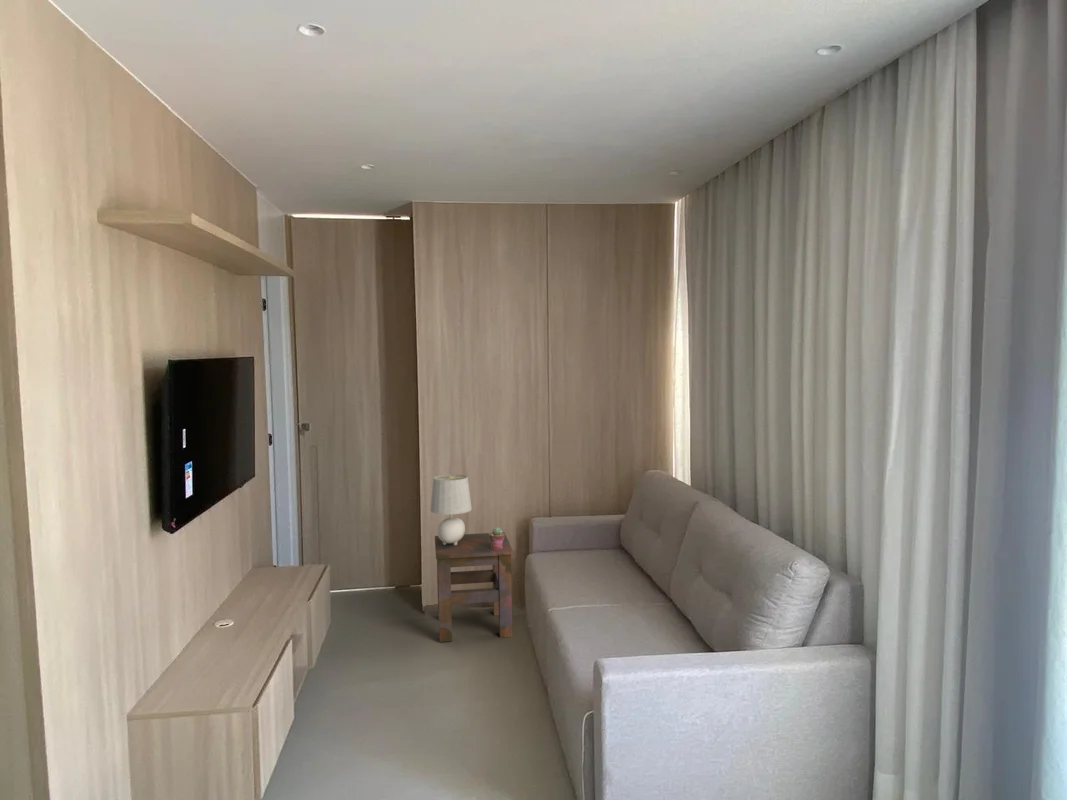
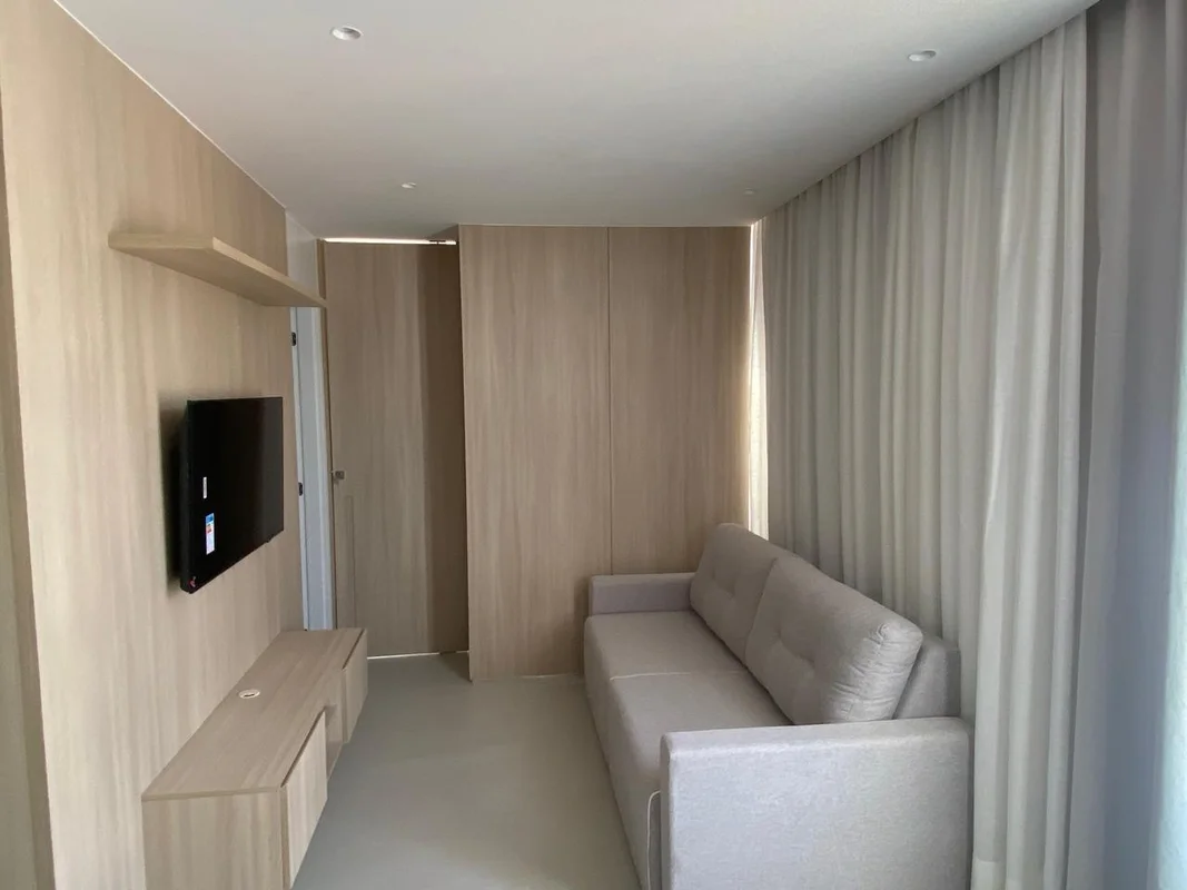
- side table [434,531,514,643]
- table lamp [429,473,473,545]
- potted succulent [489,527,505,550]
